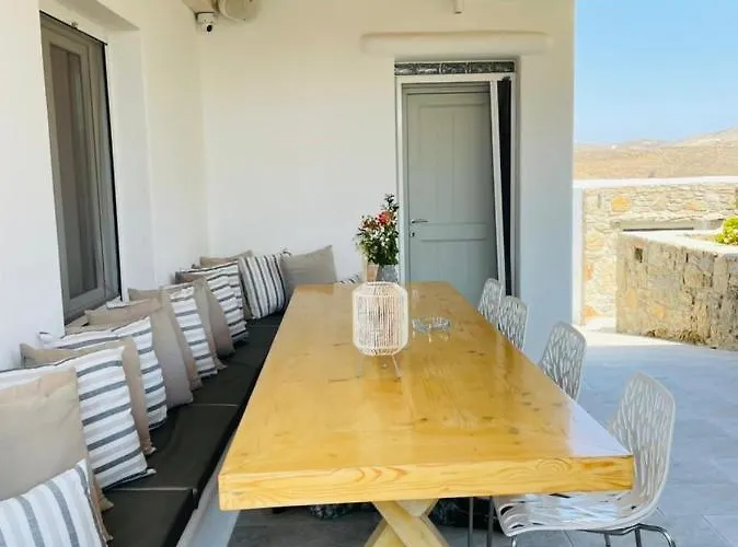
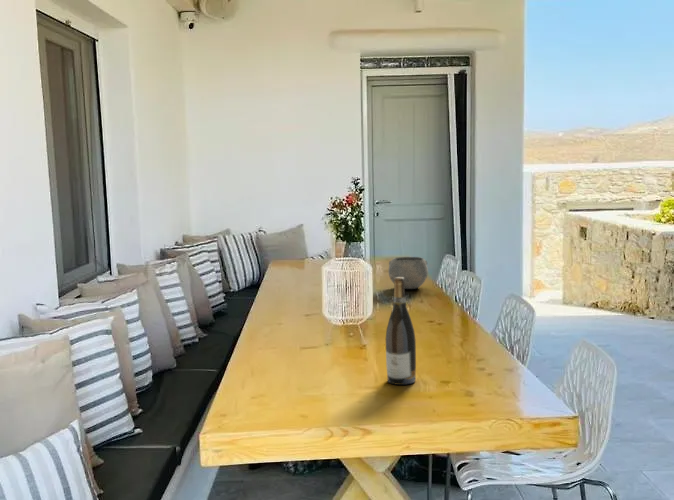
+ wine bottle [385,277,417,386]
+ bowl [387,256,429,290]
